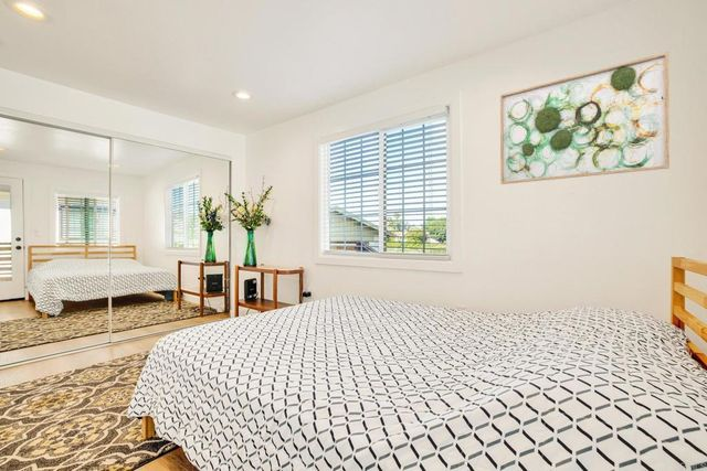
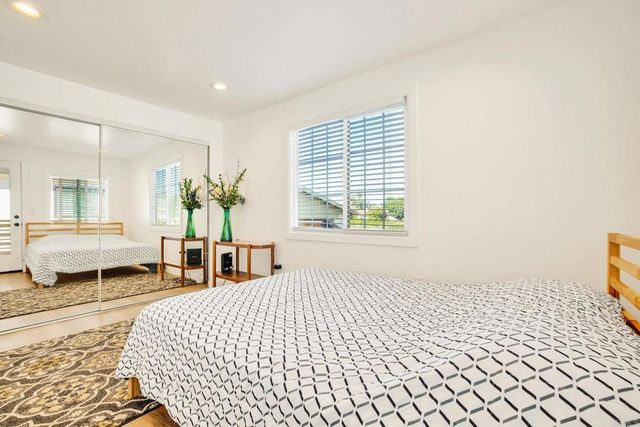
- wall art [499,51,671,185]
